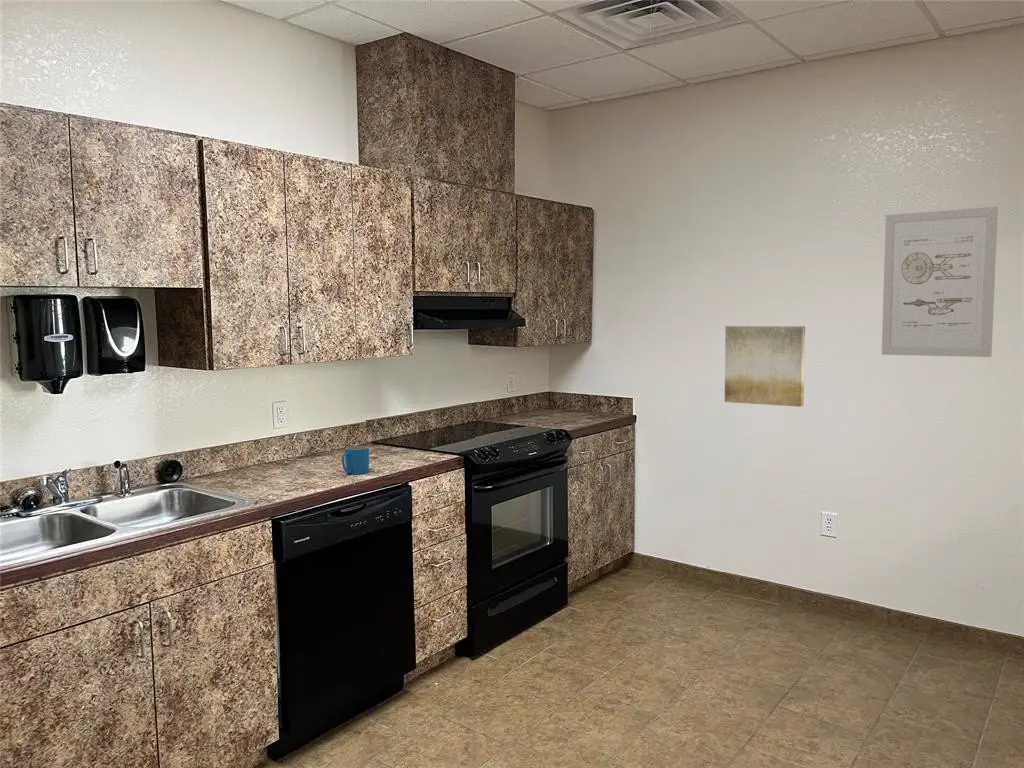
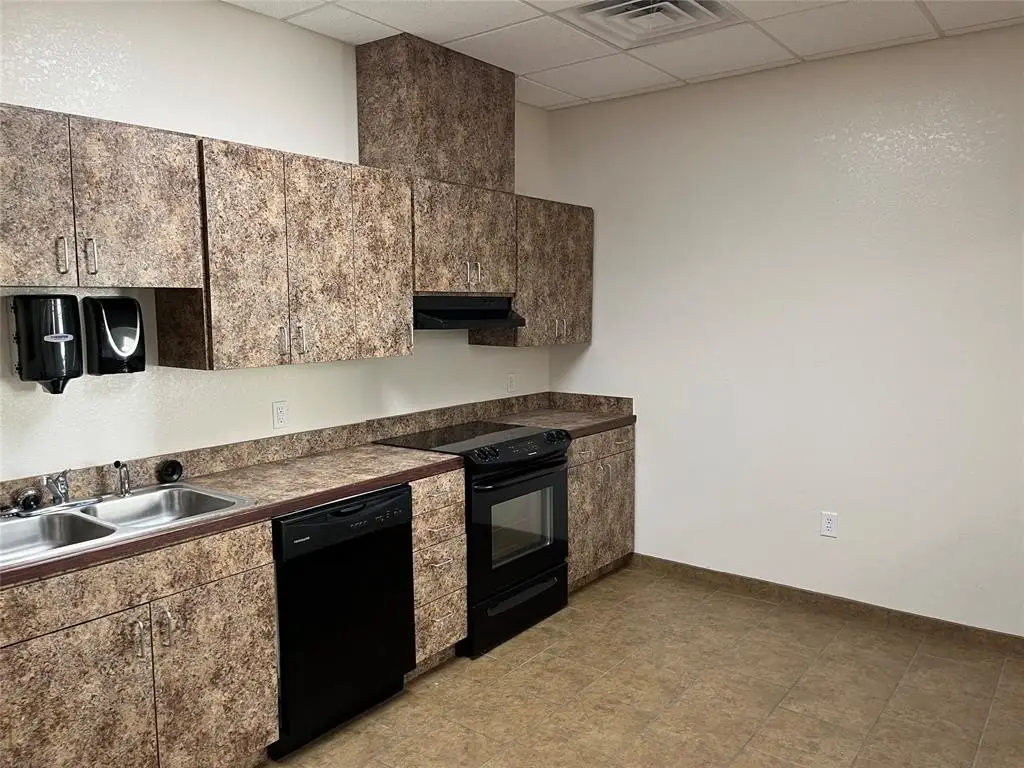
- wall art [881,206,999,358]
- mug [340,445,370,475]
- wall art [724,325,806,408]
